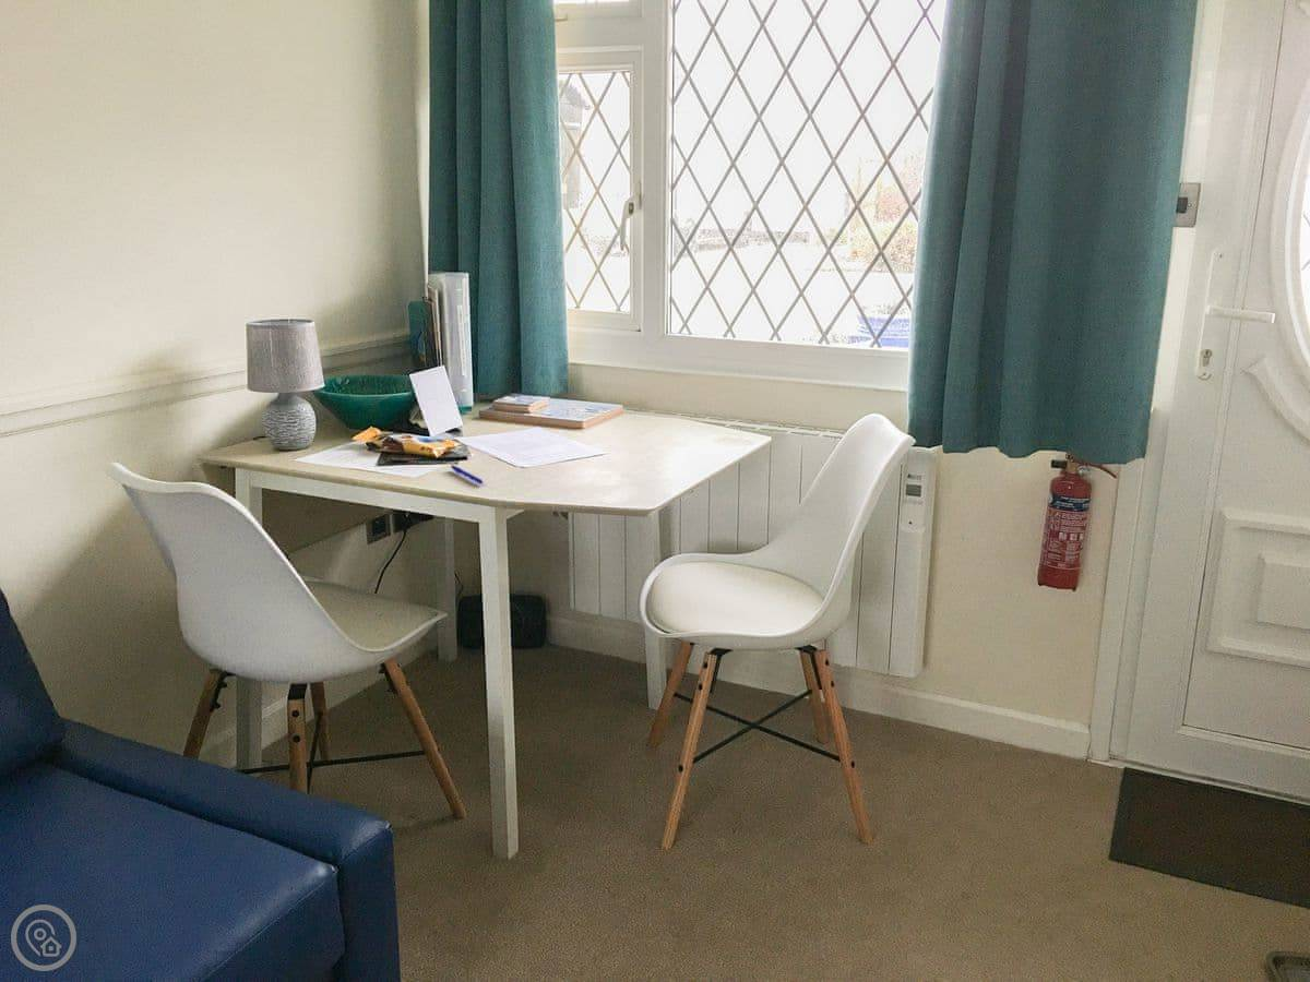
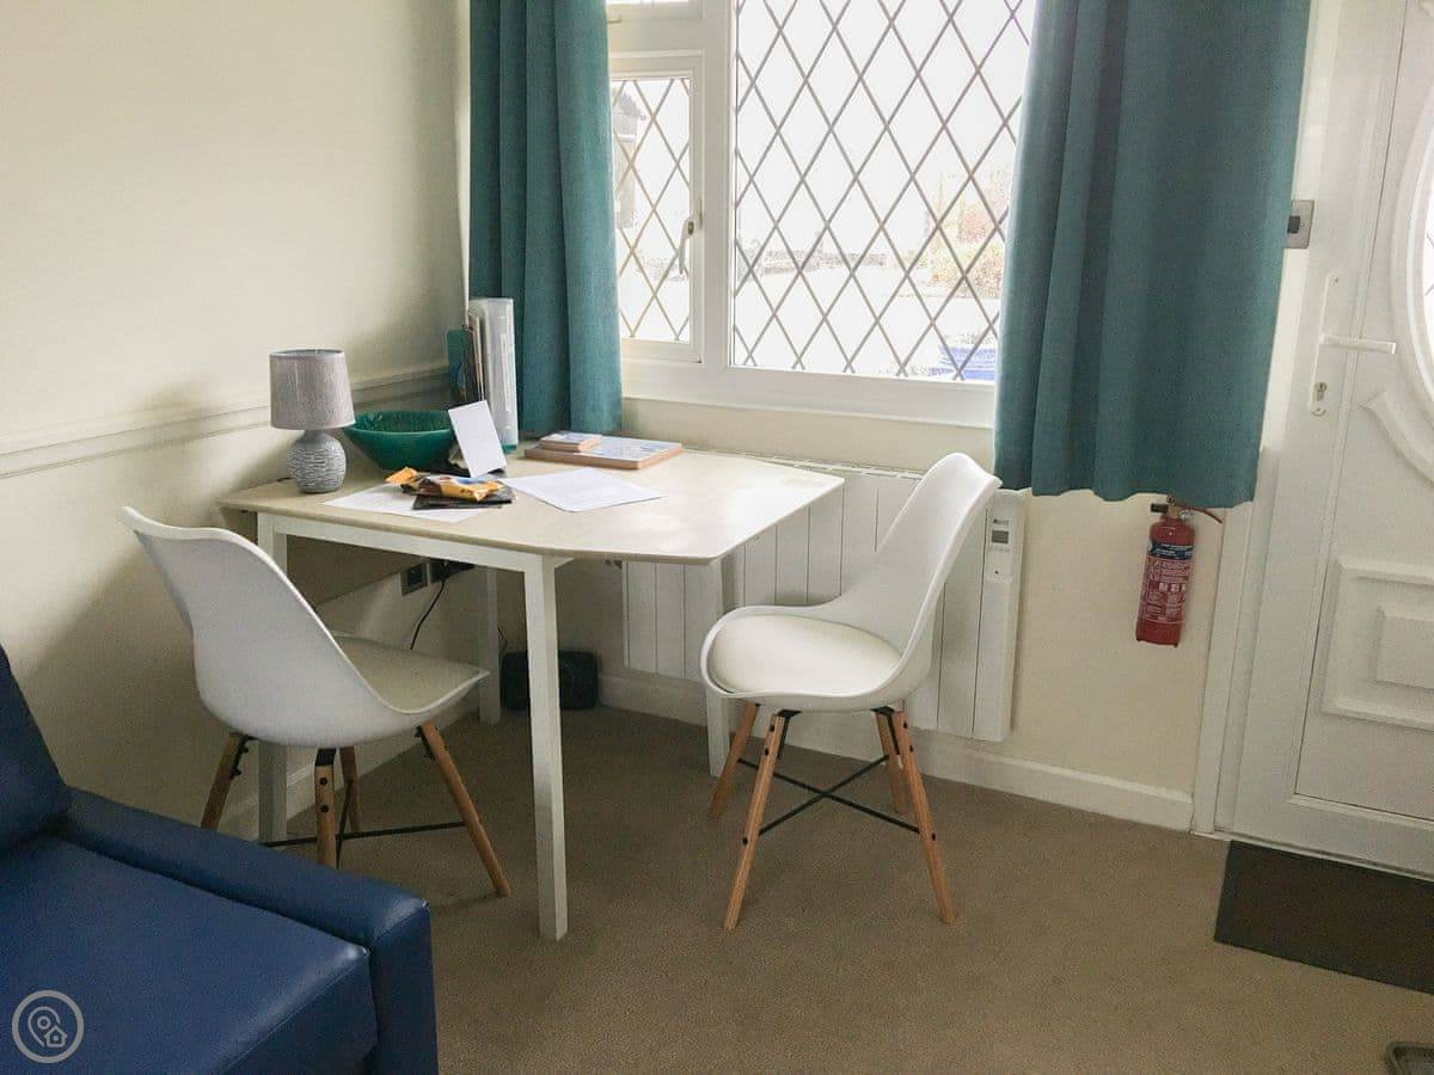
- pen [450,464,485,484]
